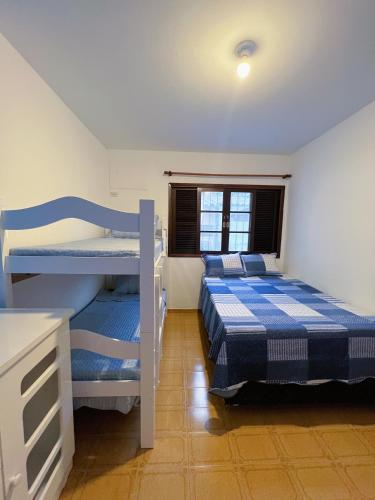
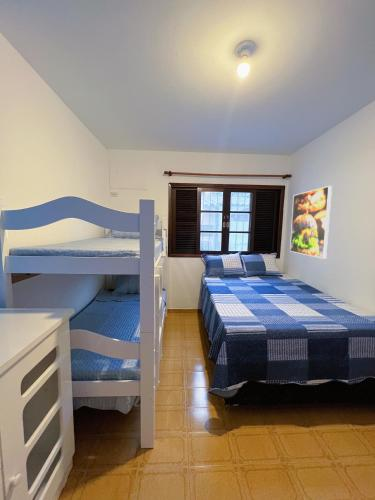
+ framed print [289,185,333,260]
